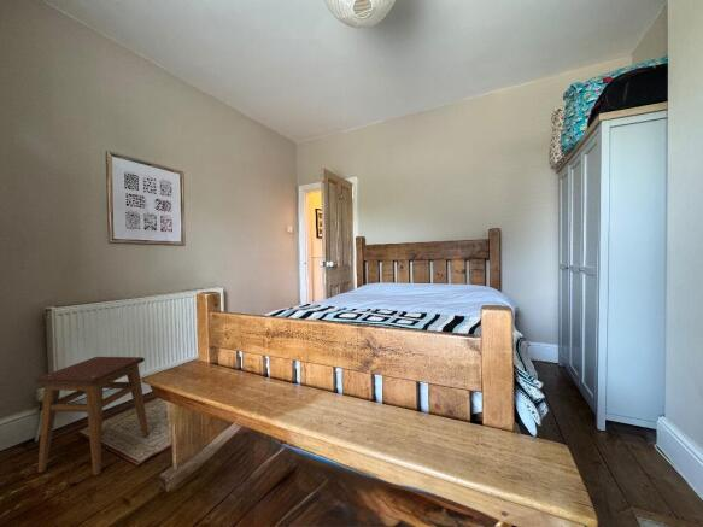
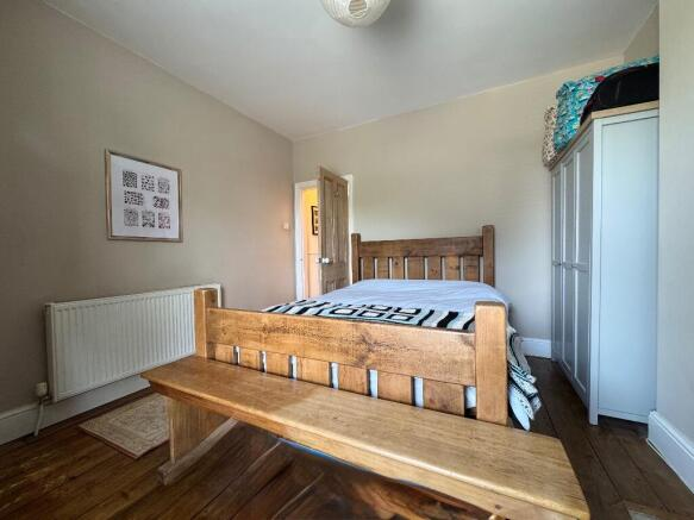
- stool [35,356,150,476]
